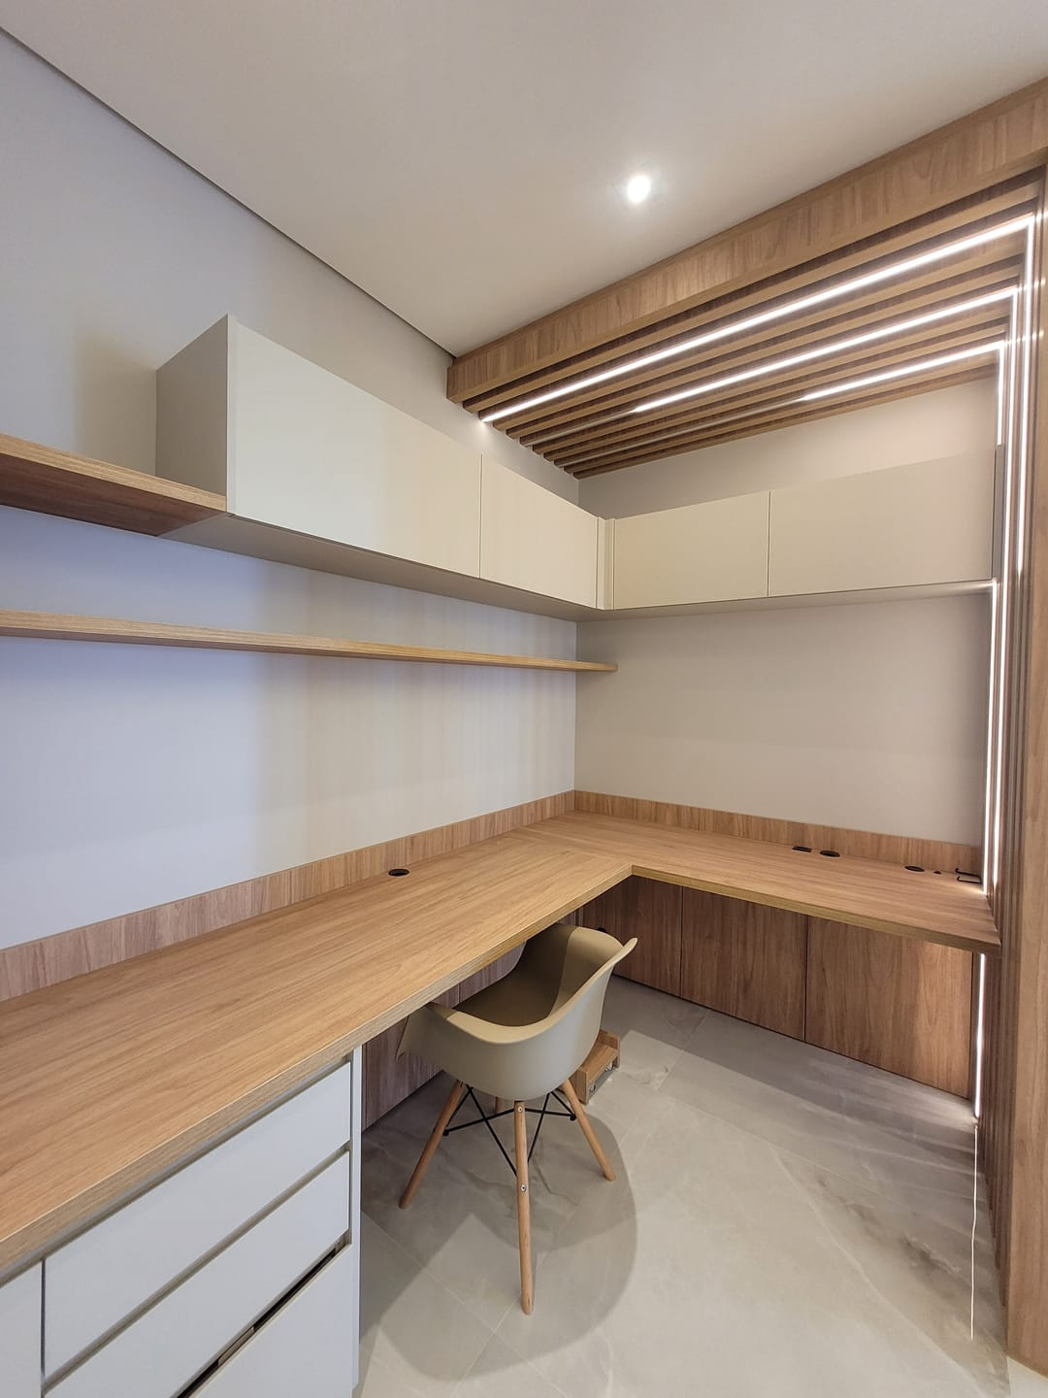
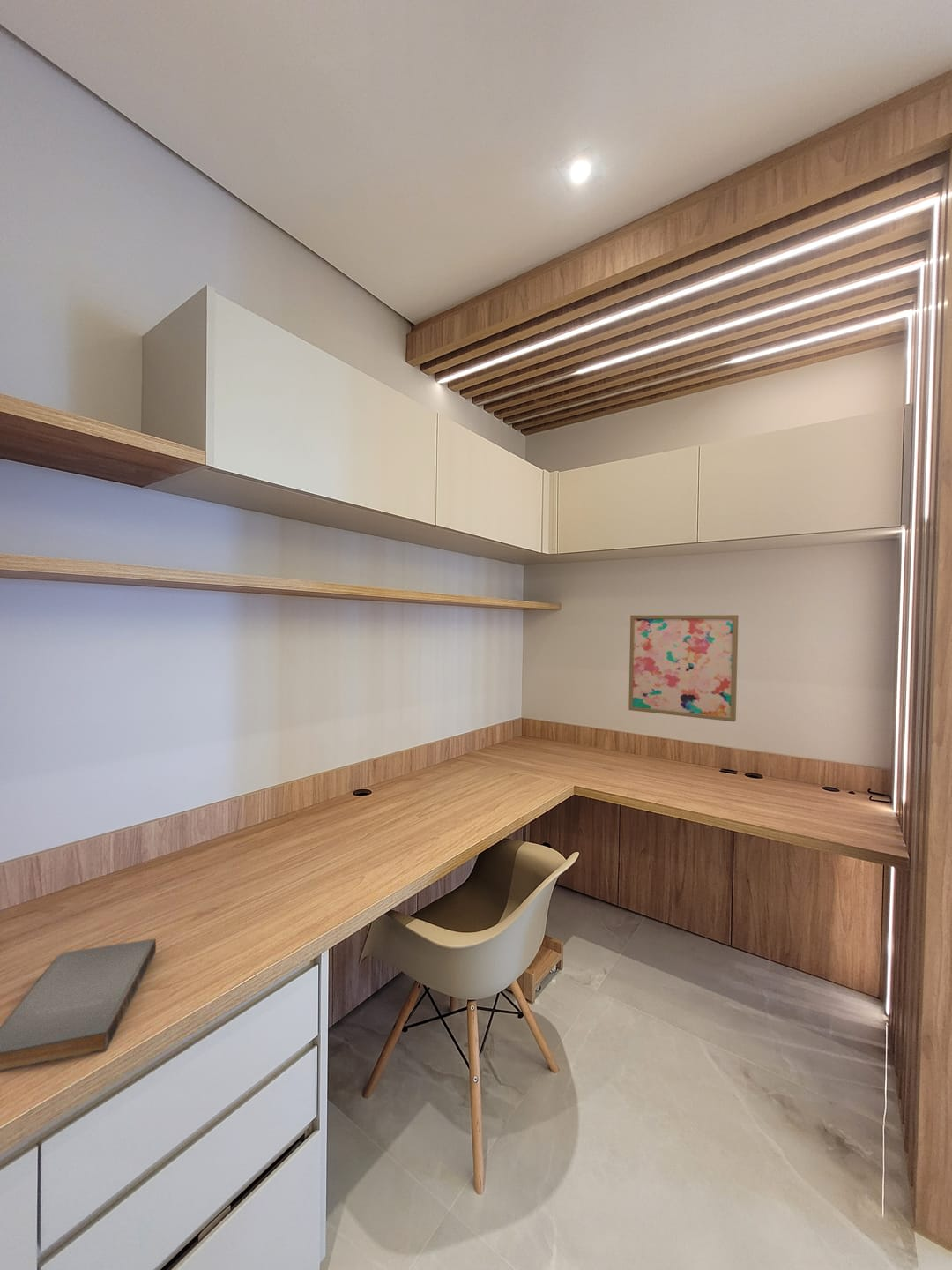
+ book [0,938,157,1074]
+ wall art [628,614,740,722]
